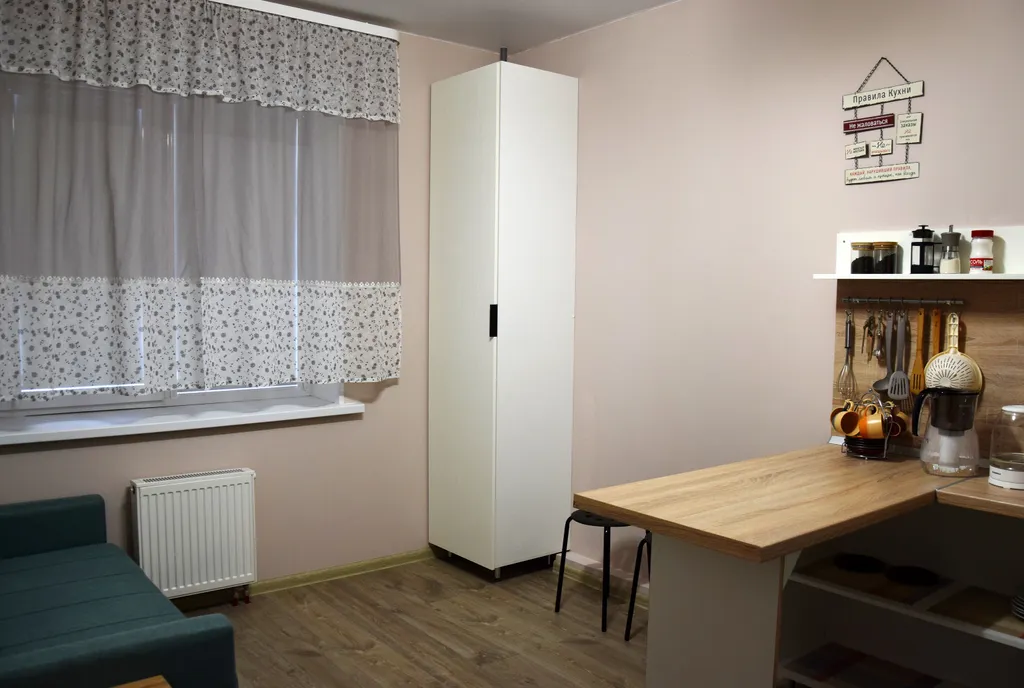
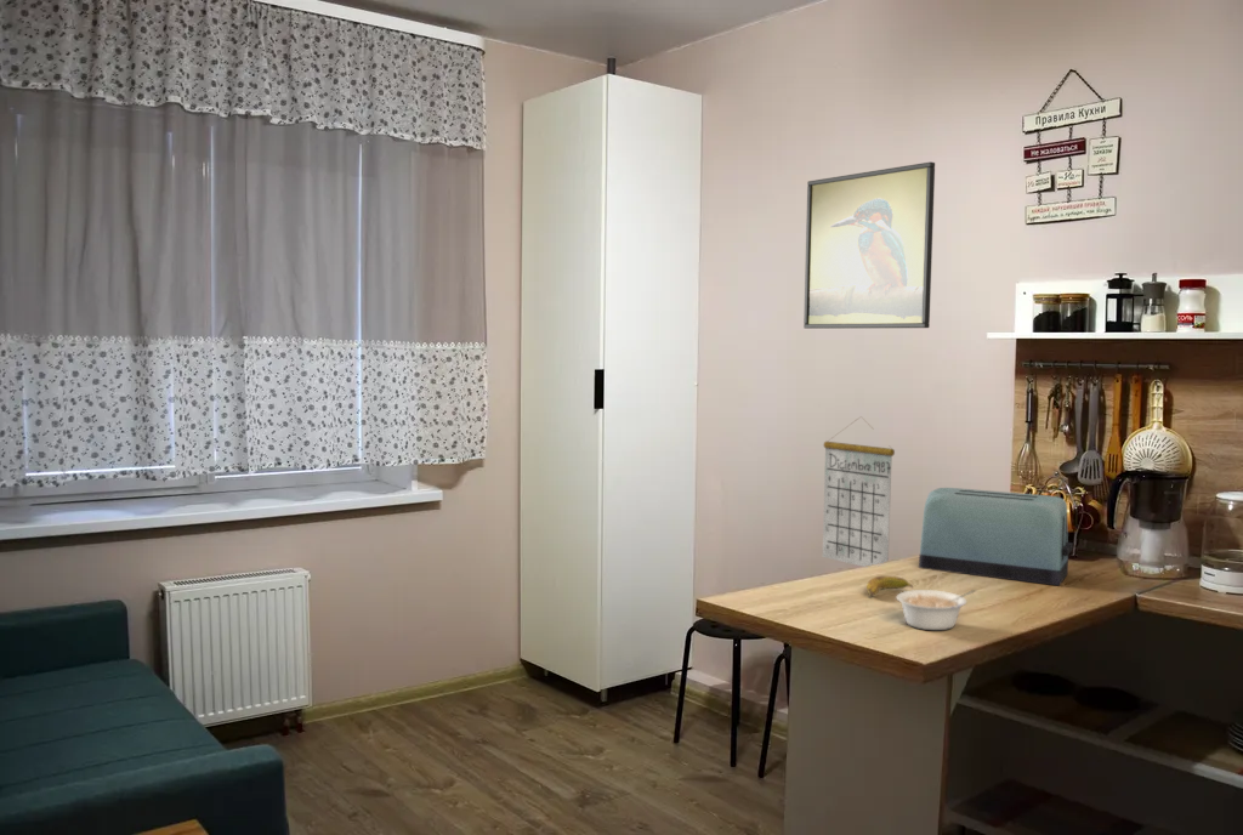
+ banana [865,575,914,597]
+ toaster [918,487,1074,586]
+ legume [895,589,977,631]
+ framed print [802,160,936,330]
+ calendar [822,415,896,568]
